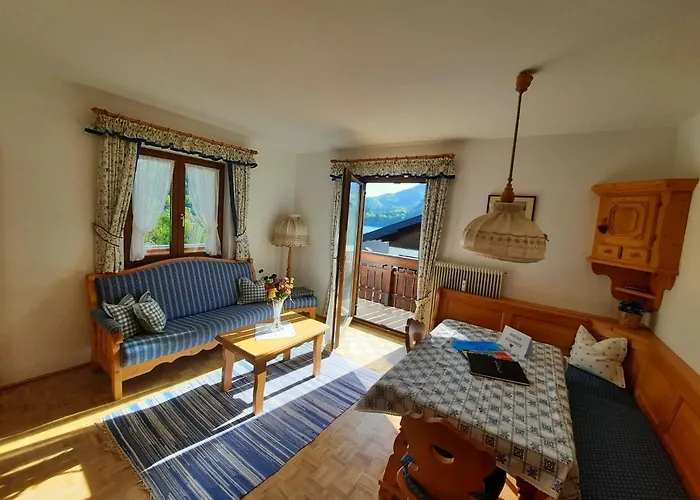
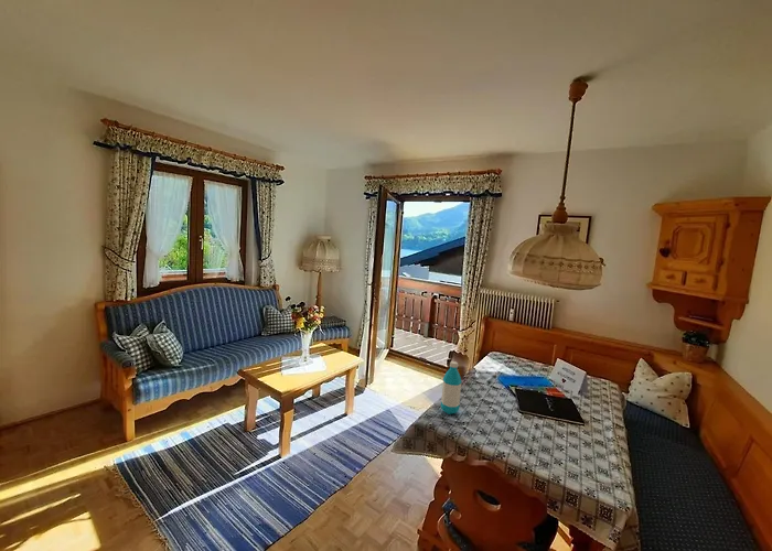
+ water bottle [440,360,463,415]
